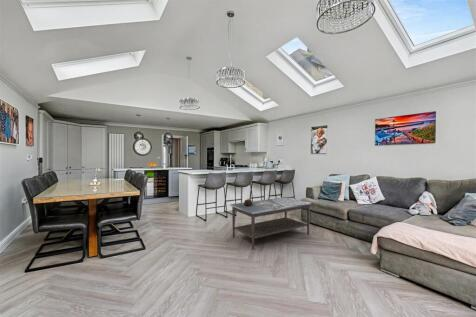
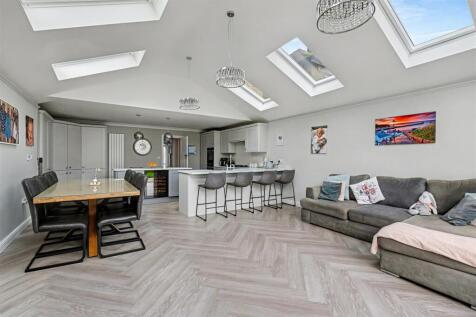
- coffee table [229,196,313,250]
